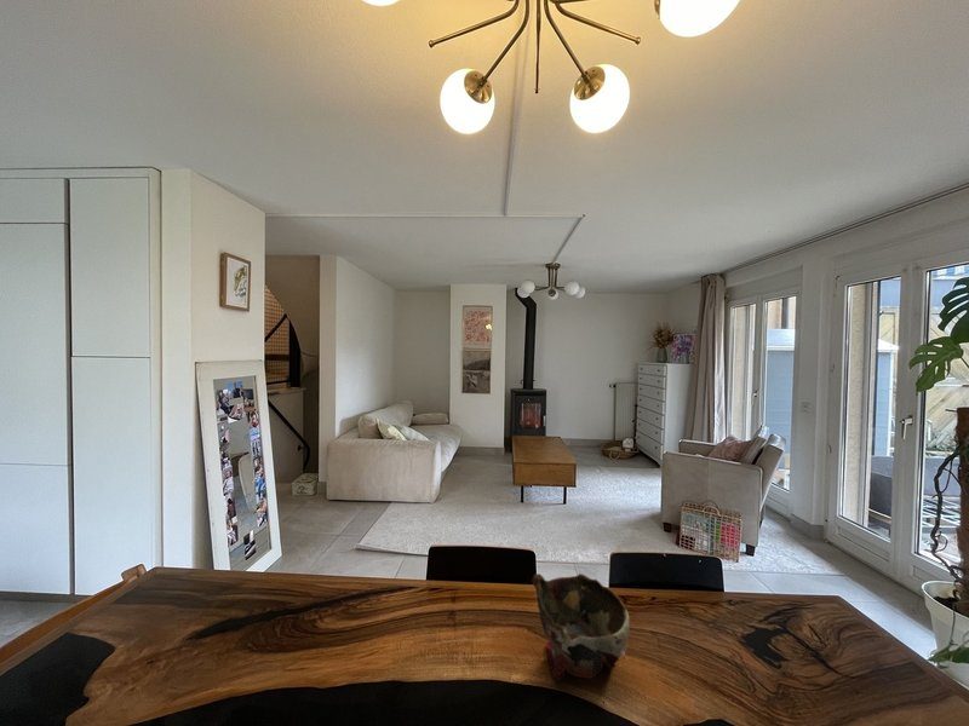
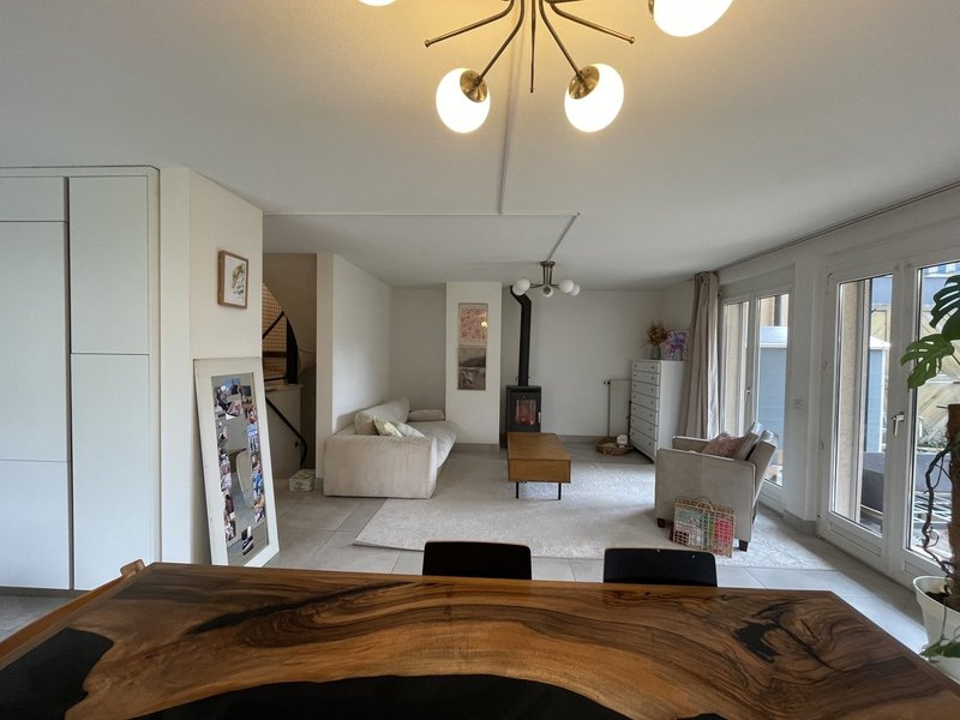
- bowl [531,572,631,684]
